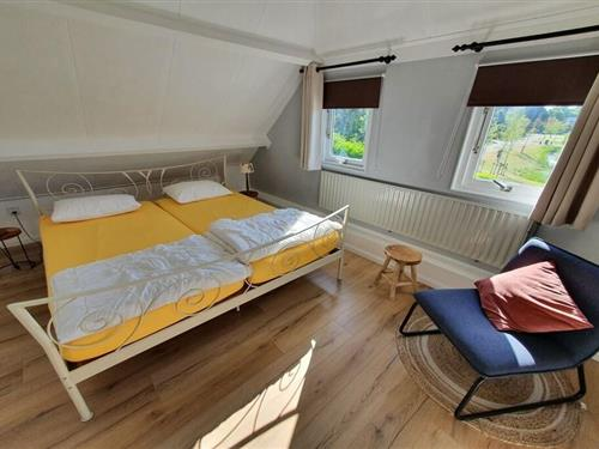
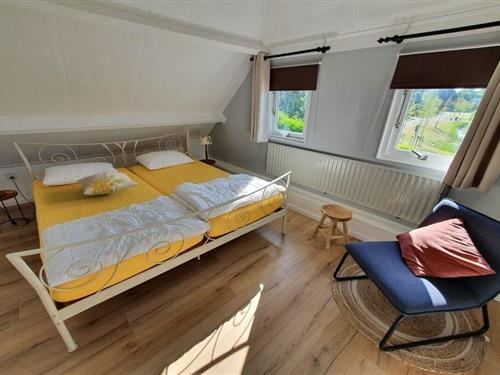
+ decorative pillow [77,171,139,196]
